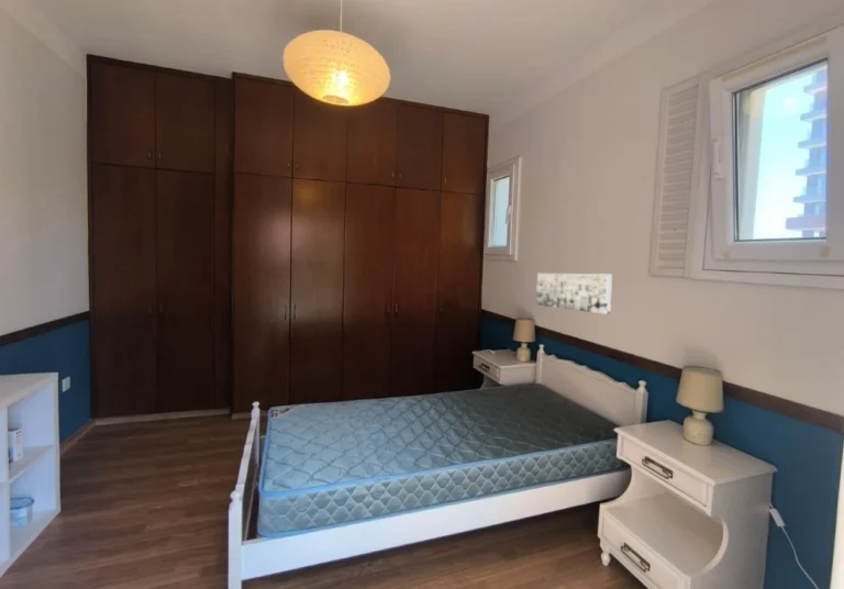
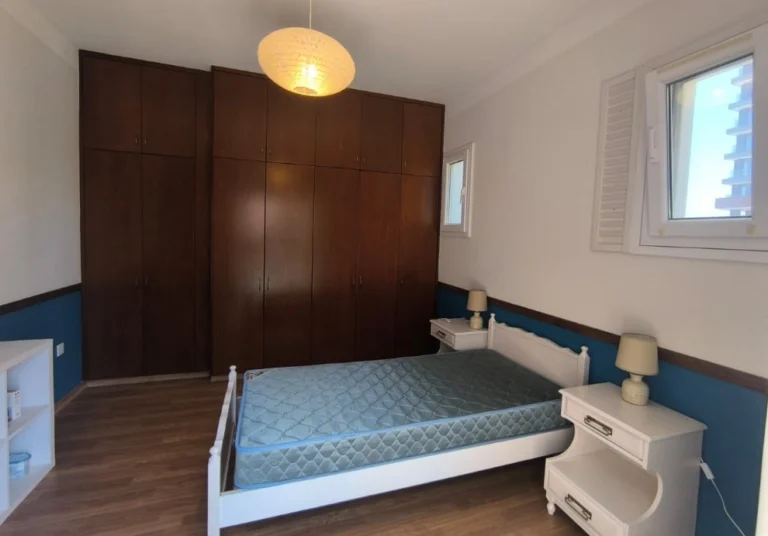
- wall art [535,273,613,315]
